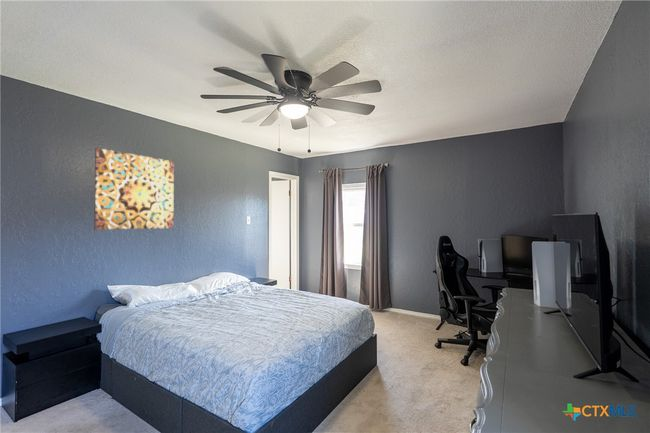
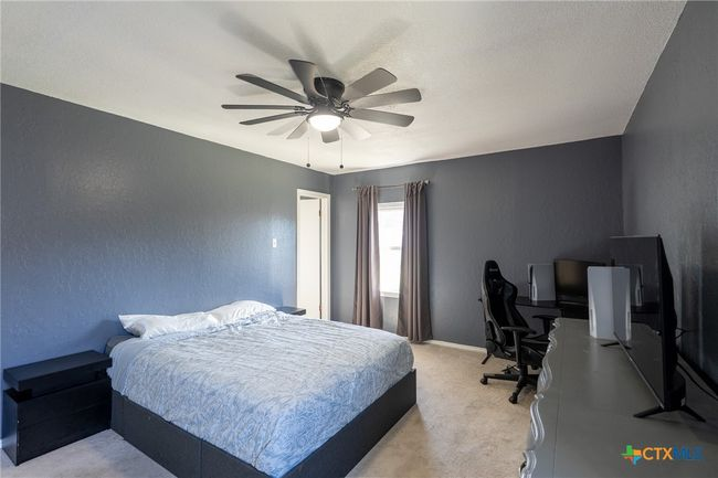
- wall art [93,147,175,231]
